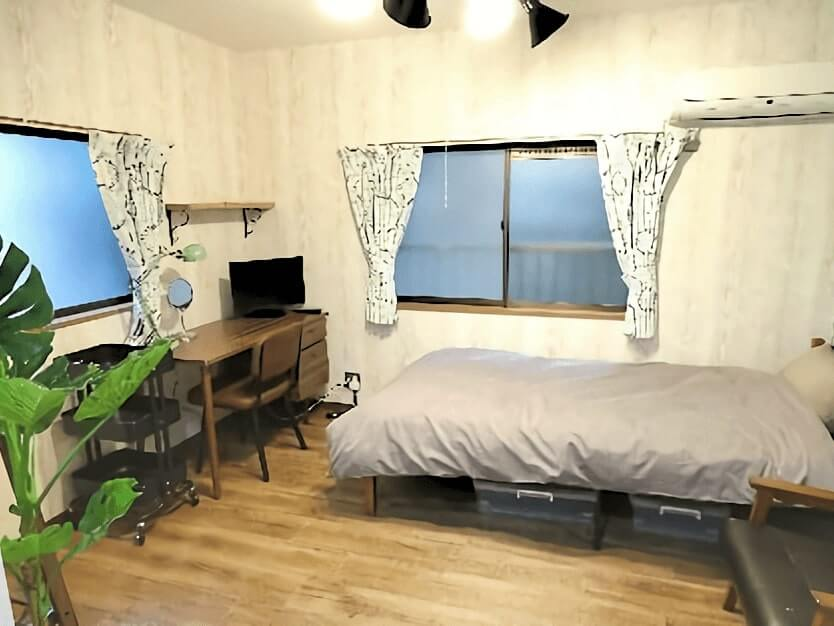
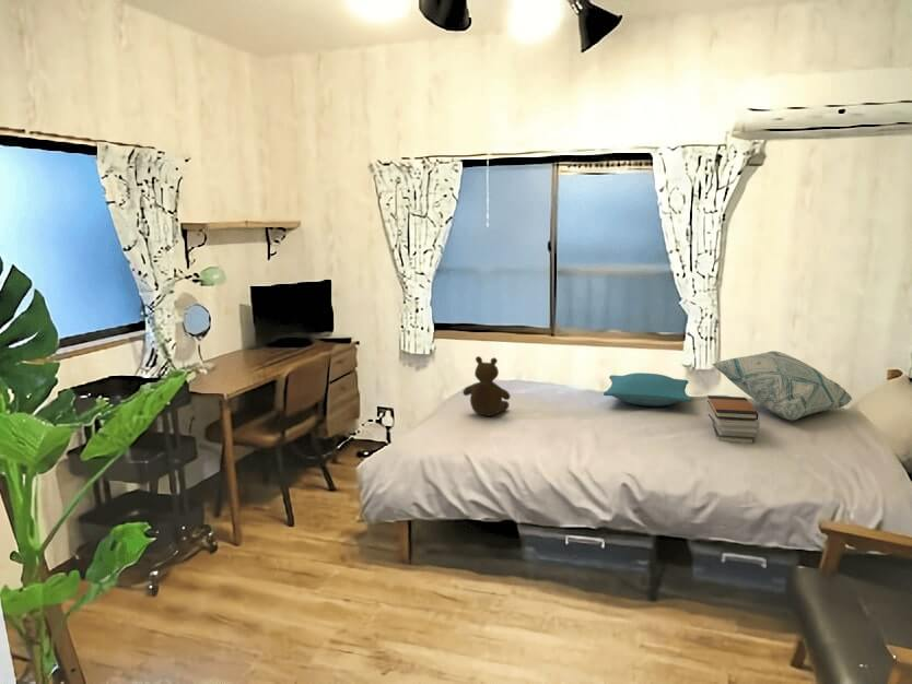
+ book stack [706,394,761,444]
+ pillow [603,372,692,408]
+ teddy bear [461,355,512,417]
+ decorative pillow [711,350,853,421]
